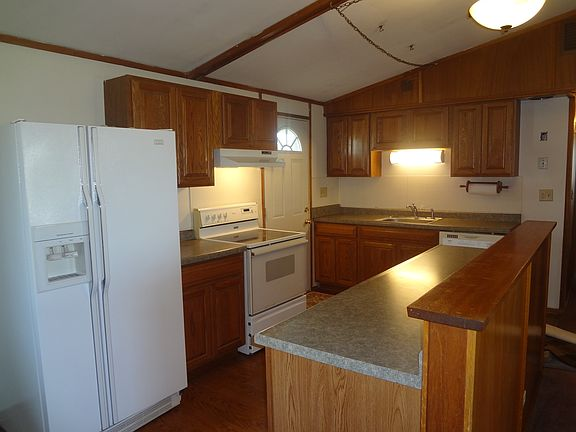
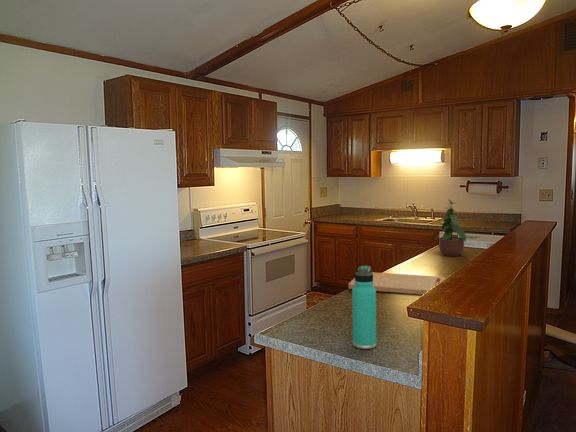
+ thermos bottle [351,265,377,350]
+ potted plant [436,198,467,257]
+ cutting board [348,271,446,296]
